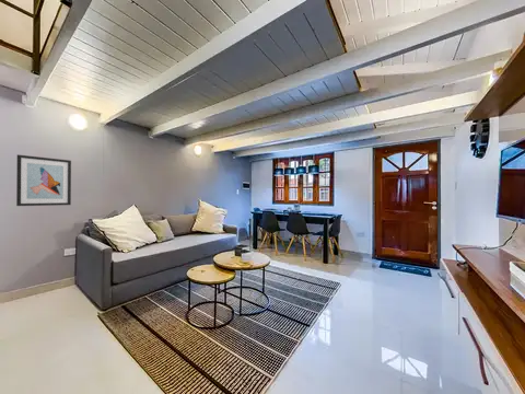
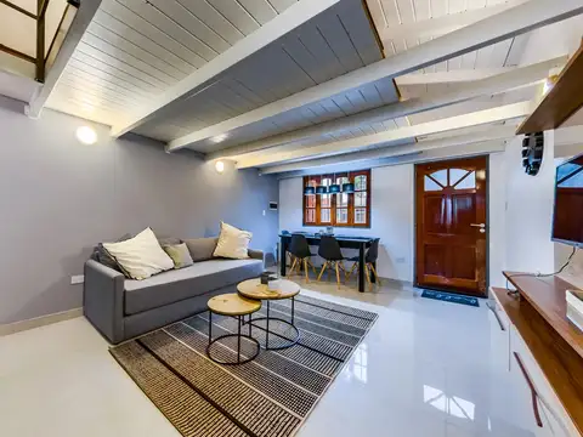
- wall art [15,153,72,207]
